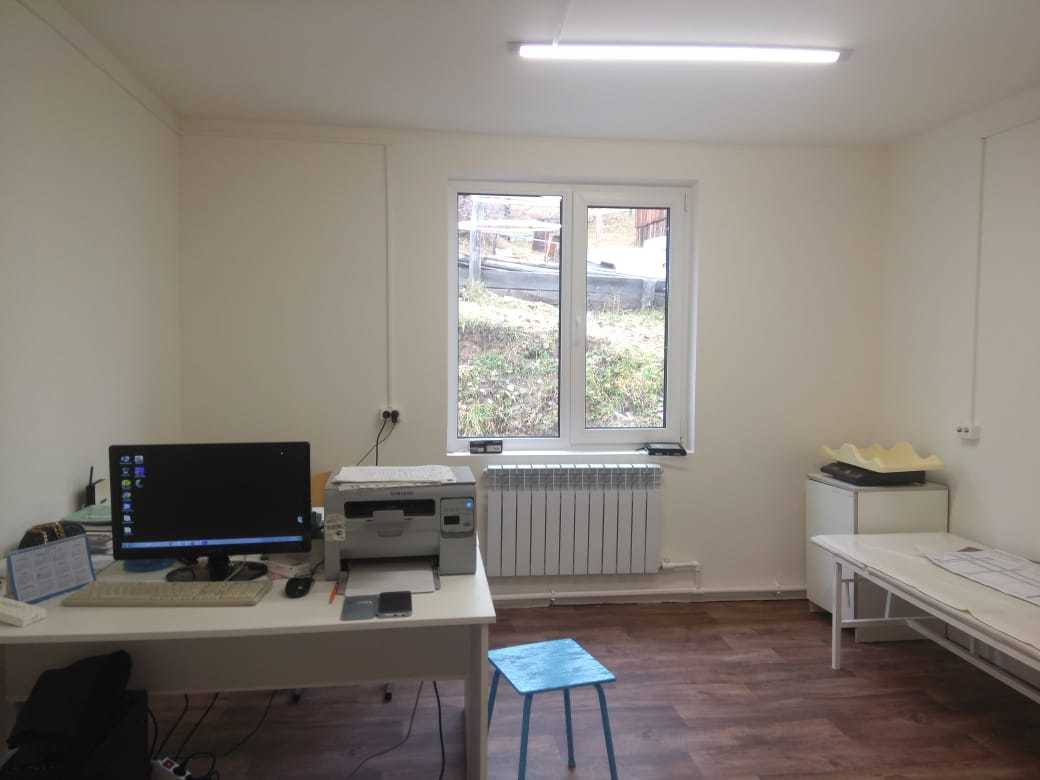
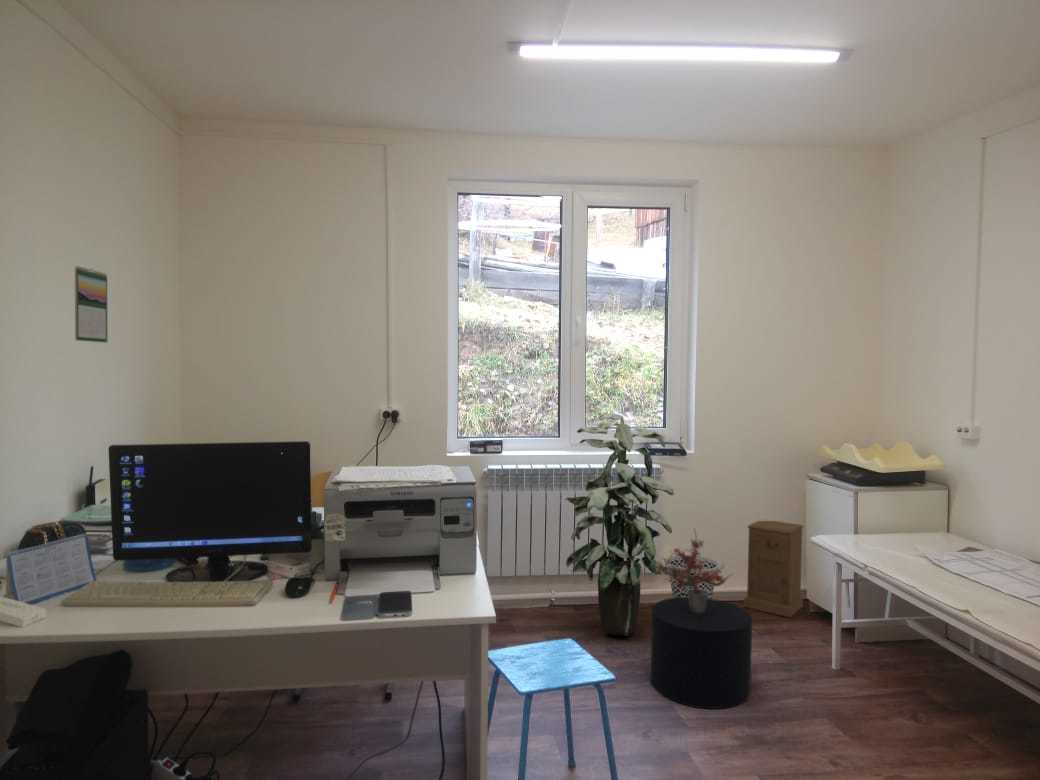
+ wastebasket [666,555,720,599]
+ nightstand [743,520,805,618]
+ calendar [74,265,108,343]
+ indoor plant [565,412,675,637]
+ stool [650,597,753,710]
+ potted plant [656,526,733,613]
